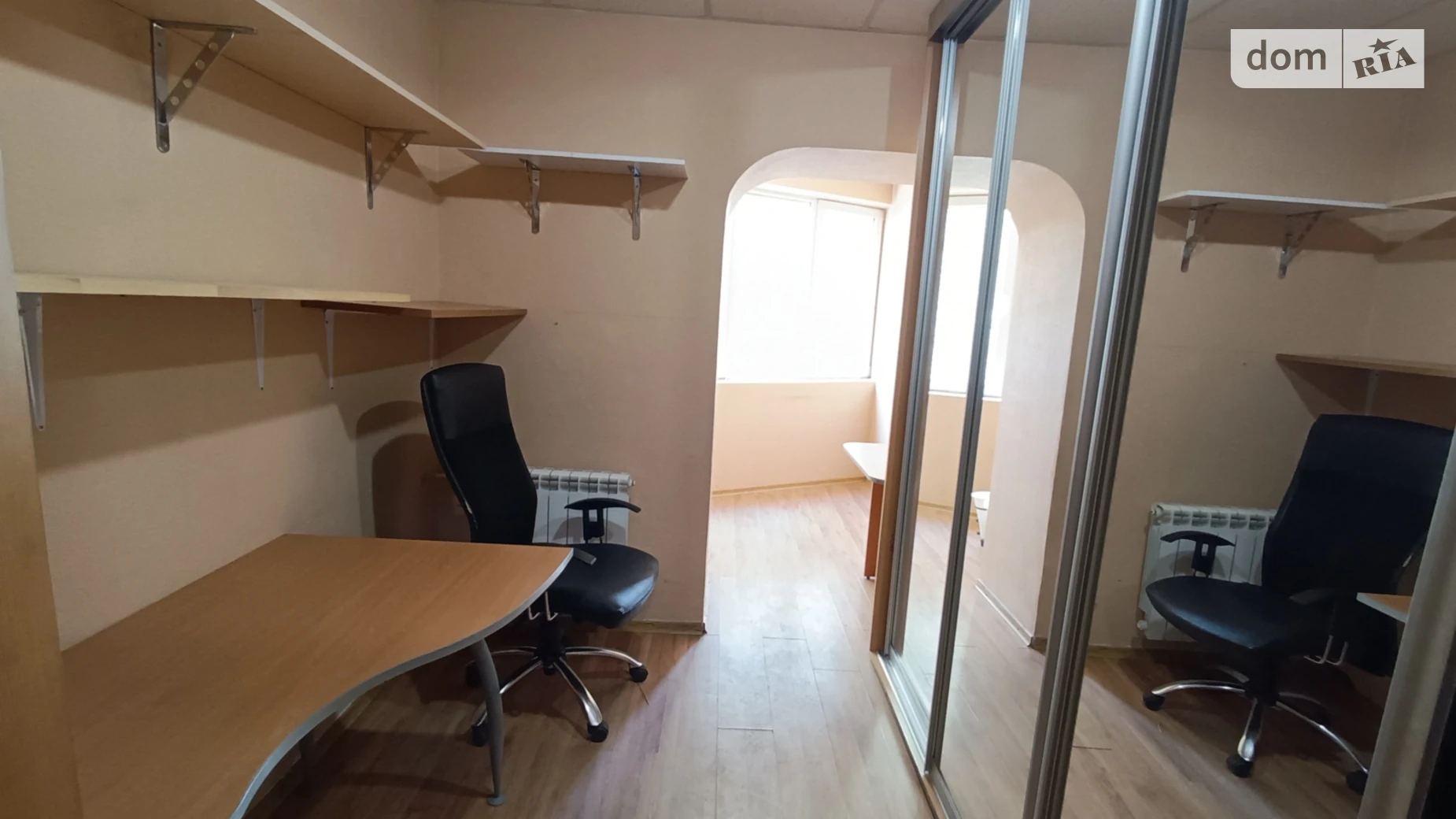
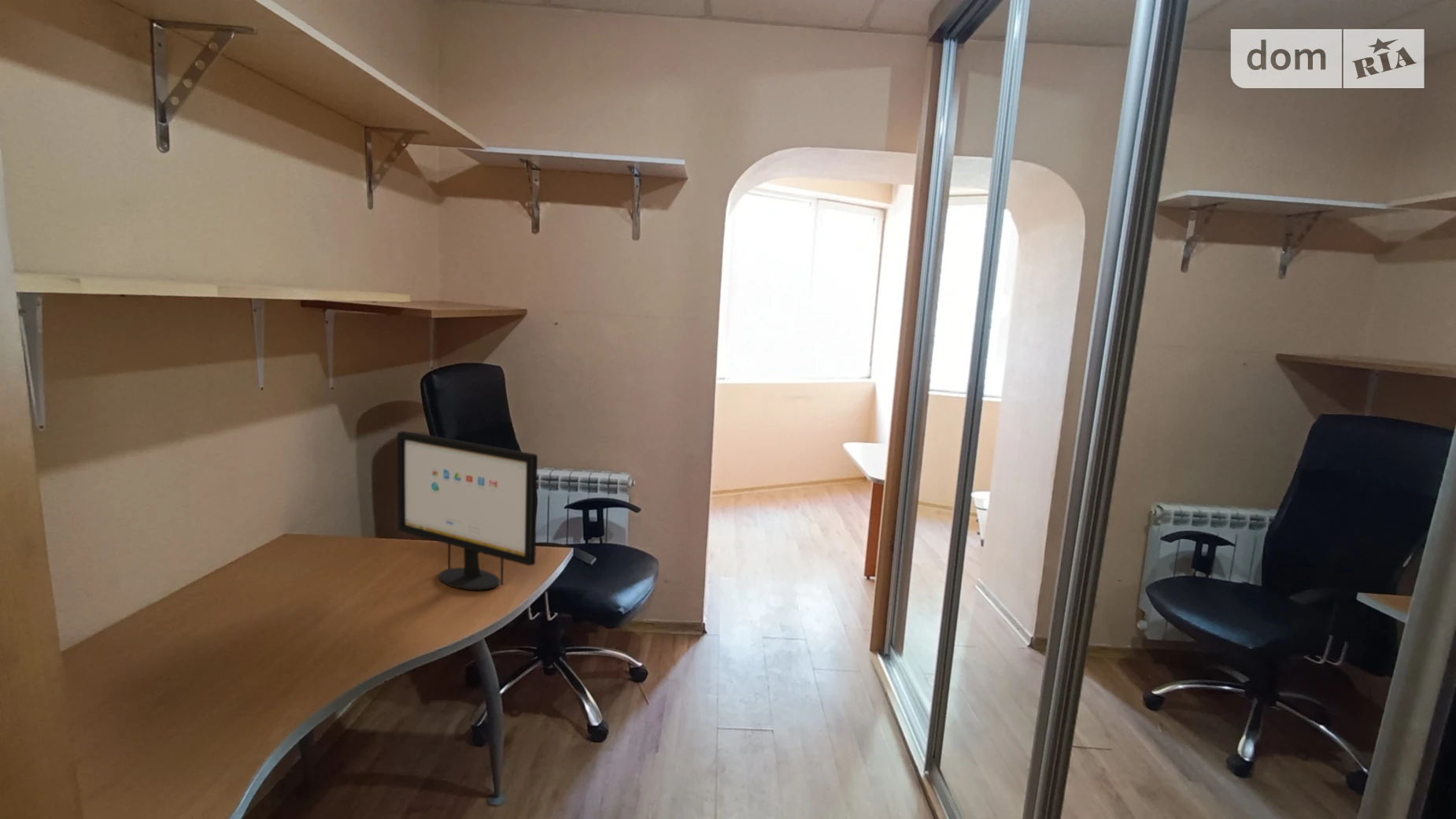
+ computer monitor [397,430,538,591]
